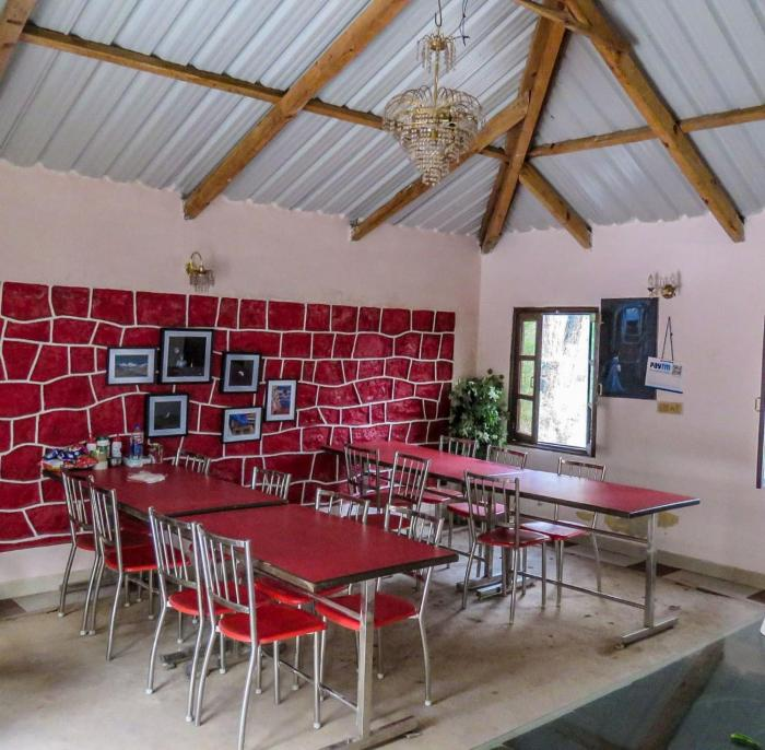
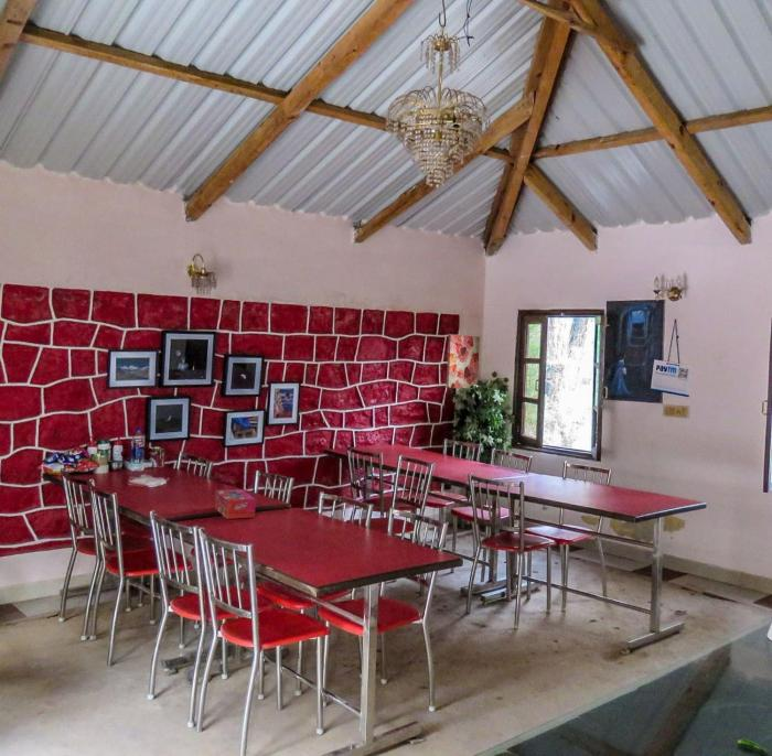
+ tissue box [214,488,257,520]
+ wall art [446,334,481,389]
